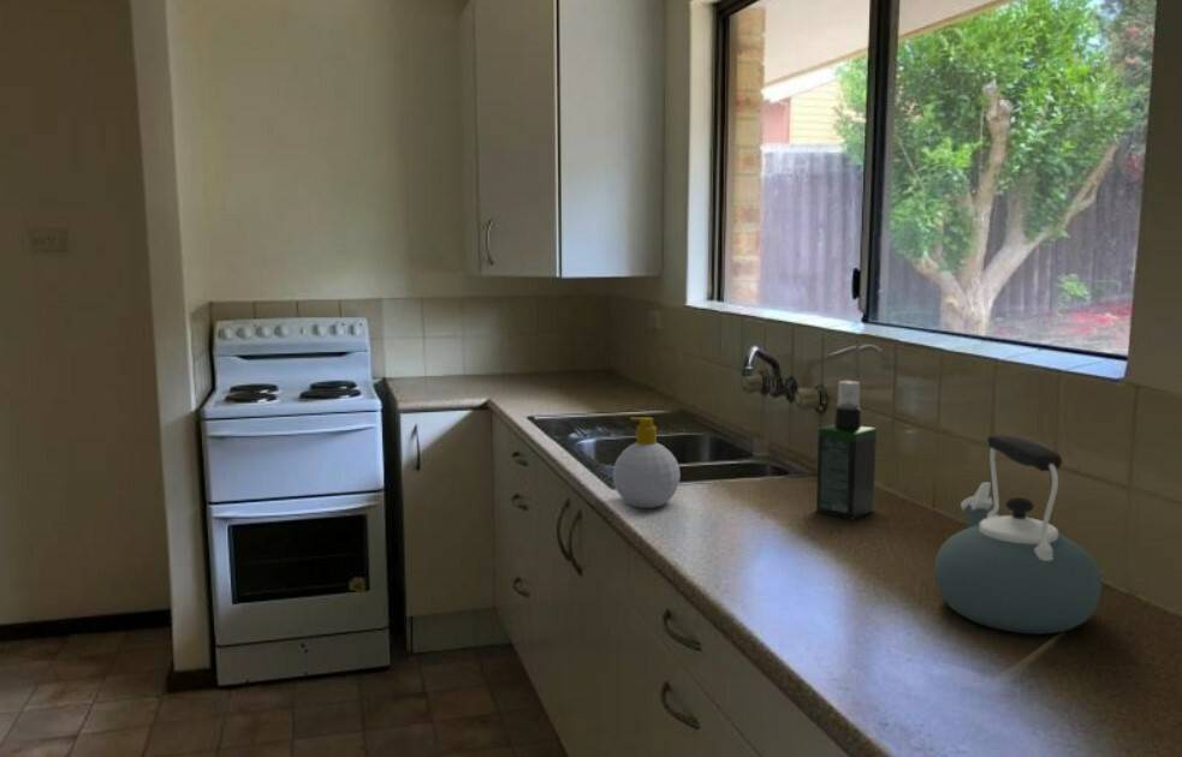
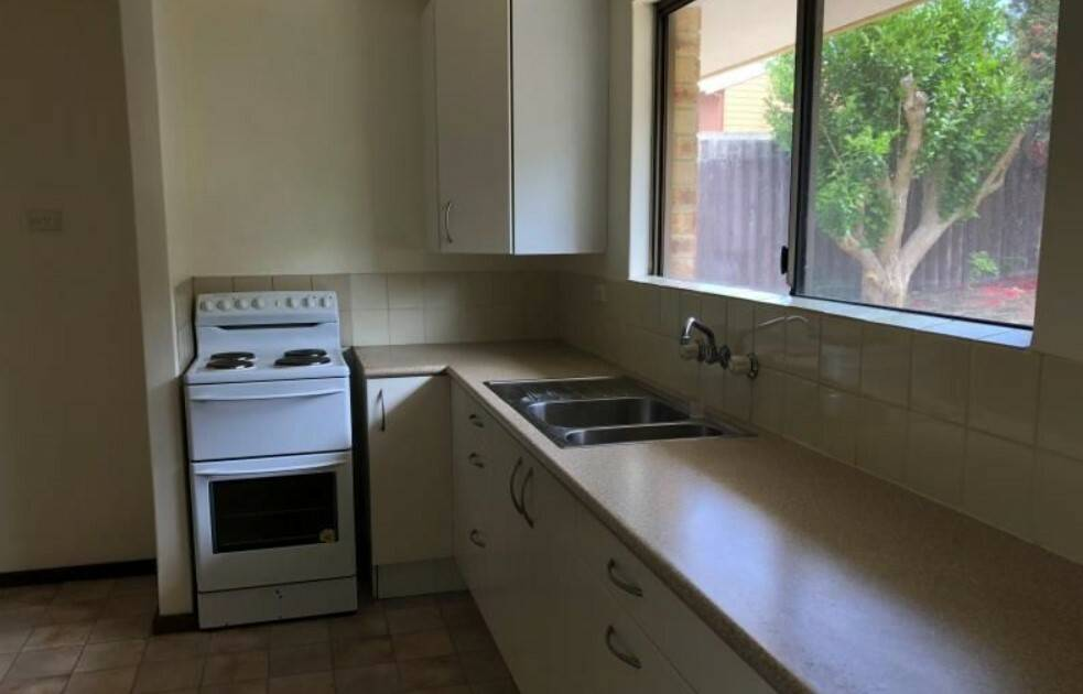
- kettle [933,434,1103,636]
- soap bottle [612,416,682,509]
- spray bottle [815,380,878,520]
